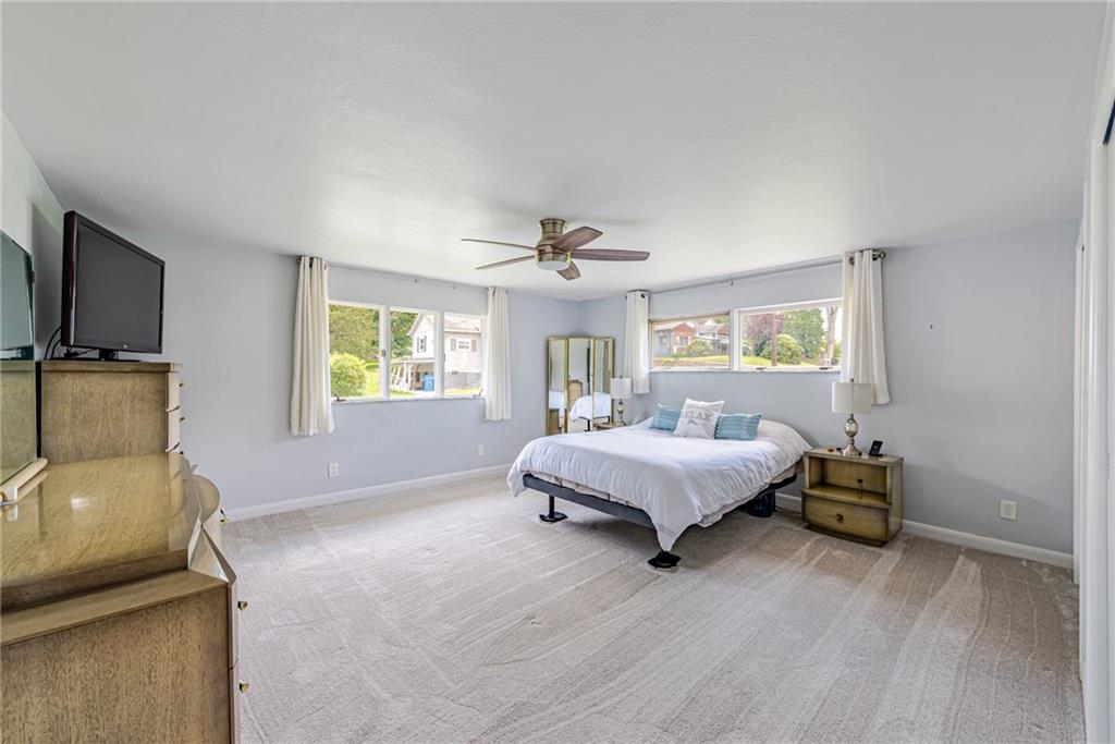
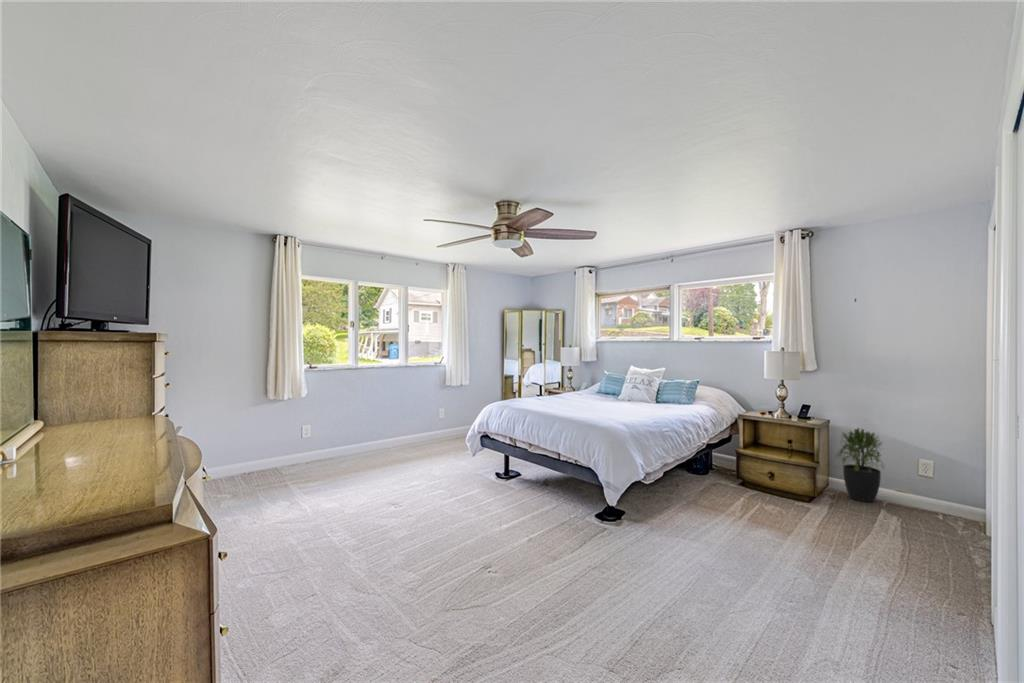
+ potted plant [833,427,887,503]
